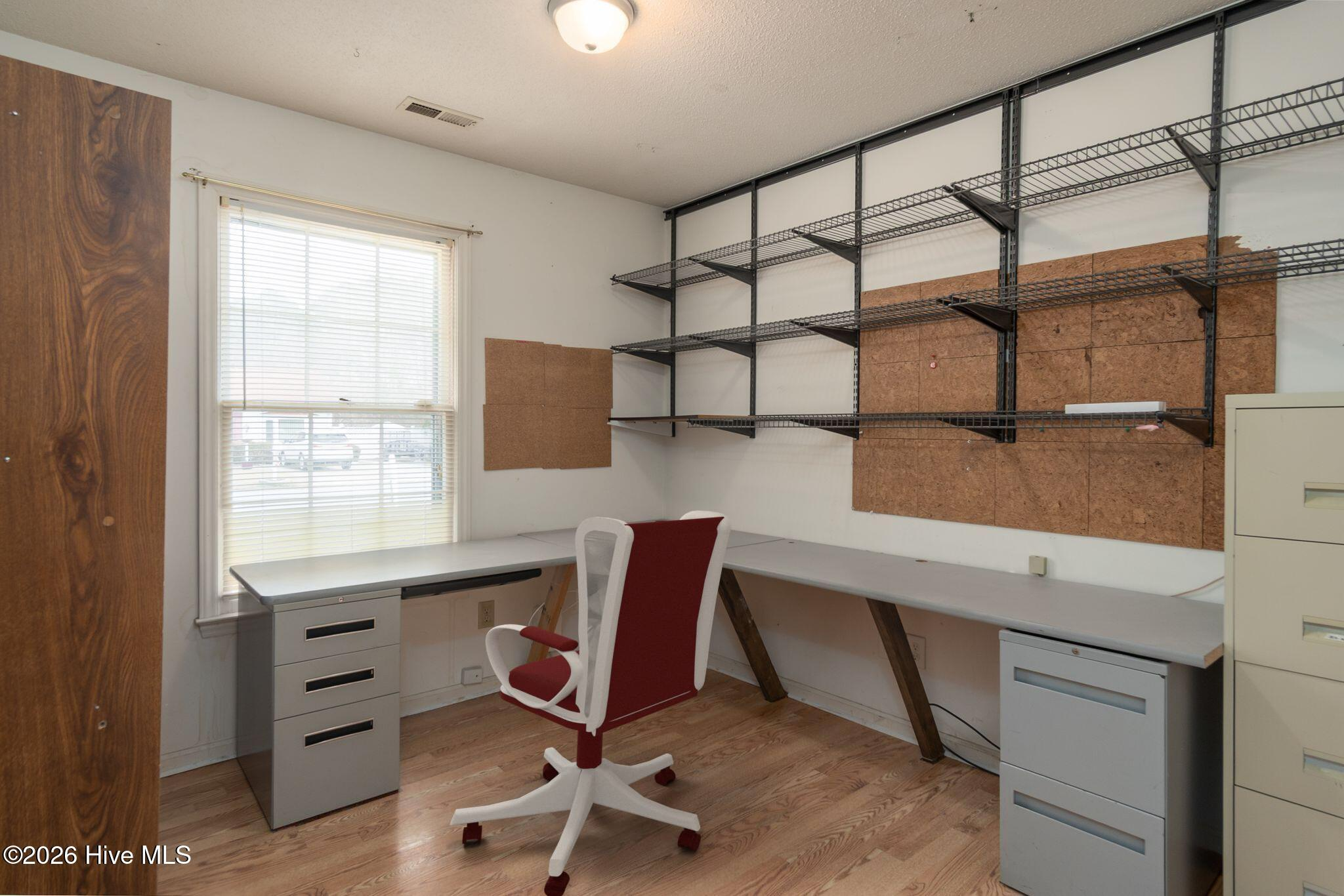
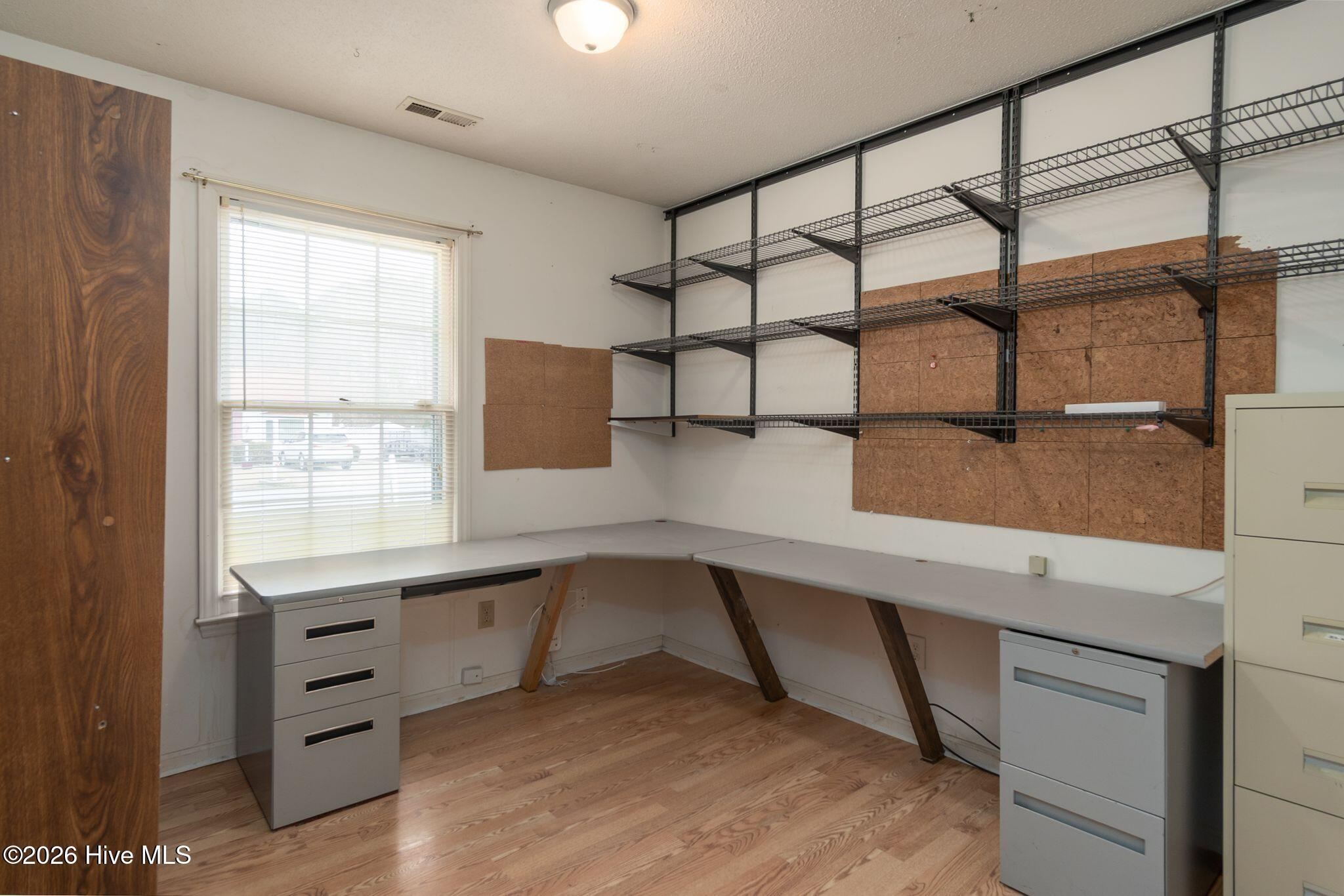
- office chair [450,510,732,896]
